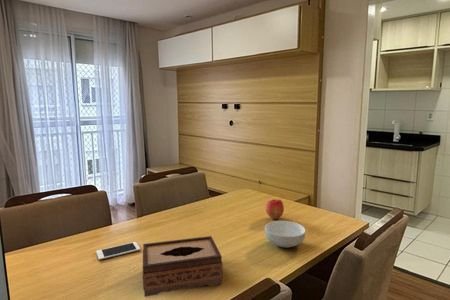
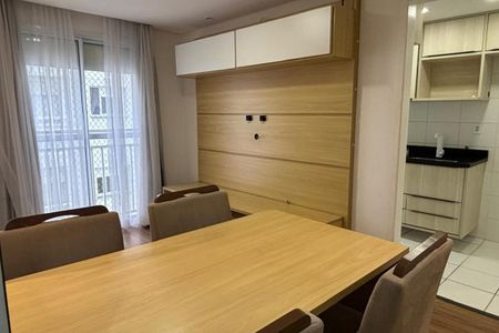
- cell phone [95,241,141,261]
- apple [265,199,285,220]
- tissue box [142,235,224,298]
- cereal bowl [264,220,307,249]
